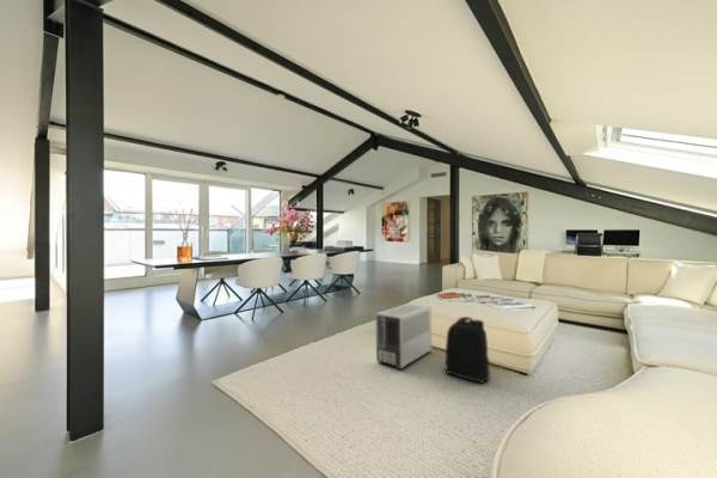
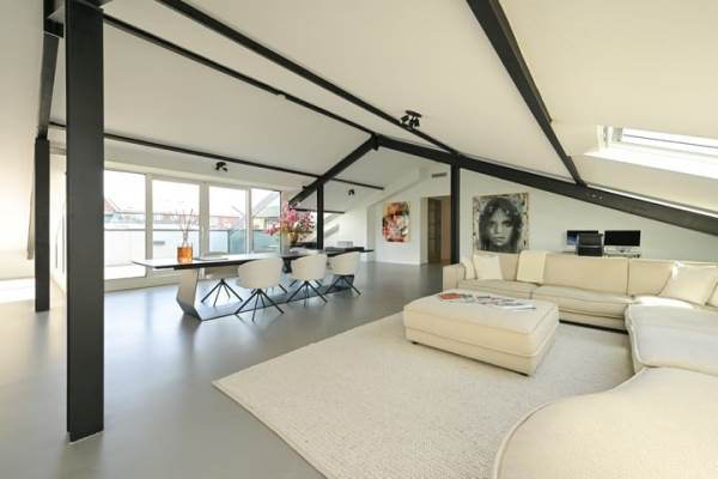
- backpack [443,315,491,384]
- air purifier [374,302,433,370]
